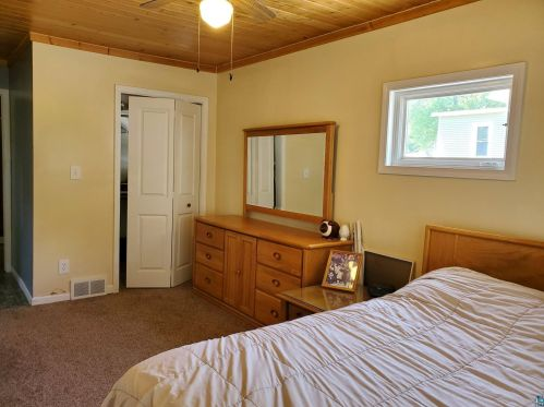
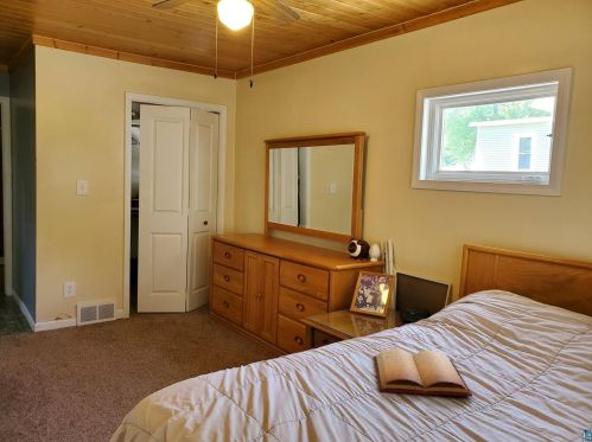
+ bible [373,347,473,398]
